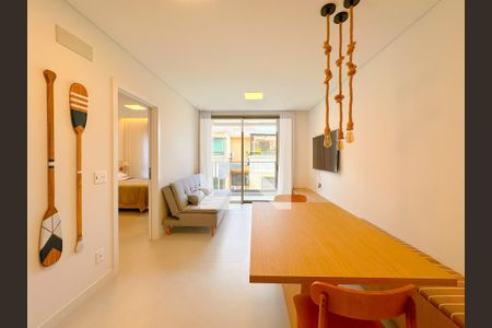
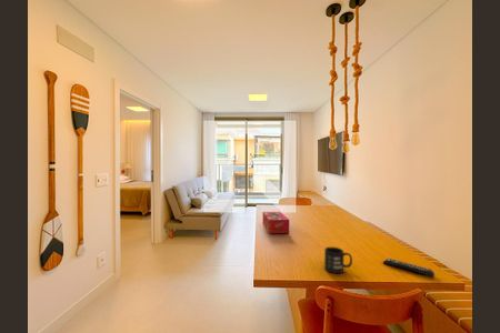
+ mug [323,246,353,274]
+ remote control [382,258,436,278]
+ tissue box [261,211,290,234]
